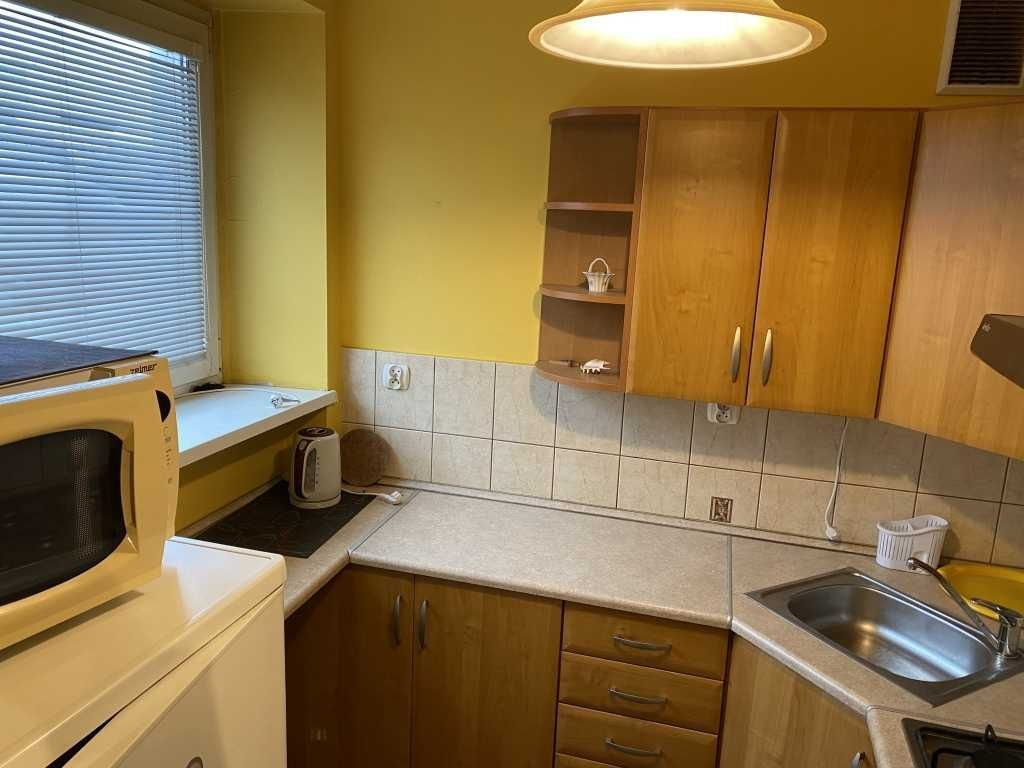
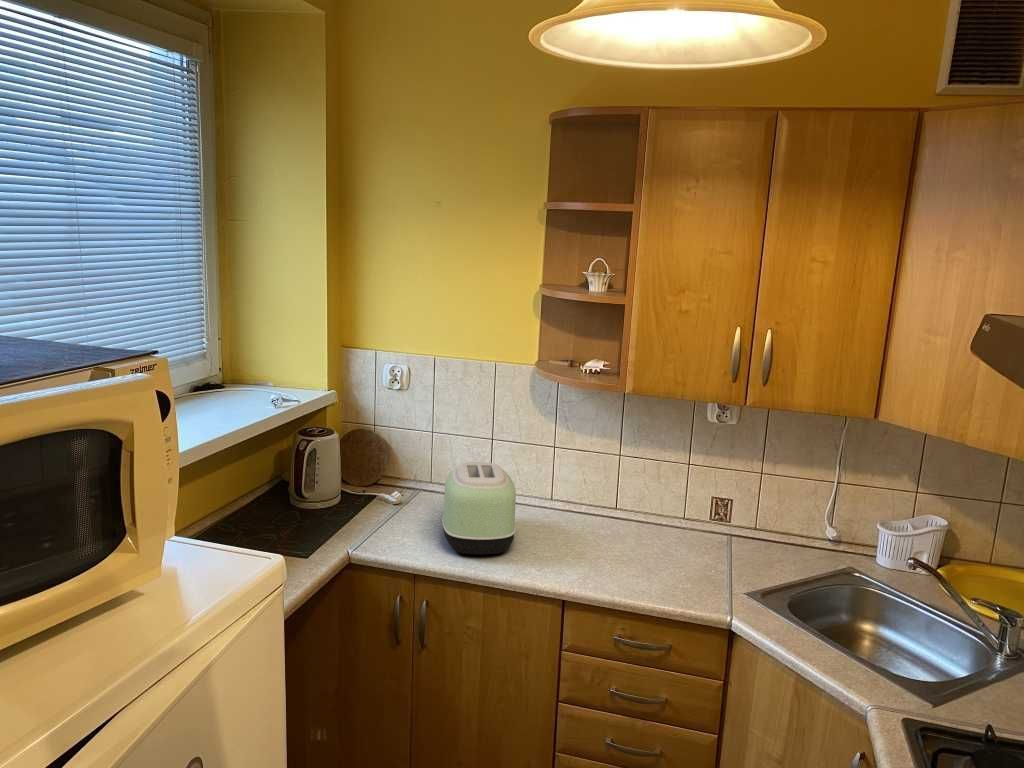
+ toaster [441,461,517,555]
